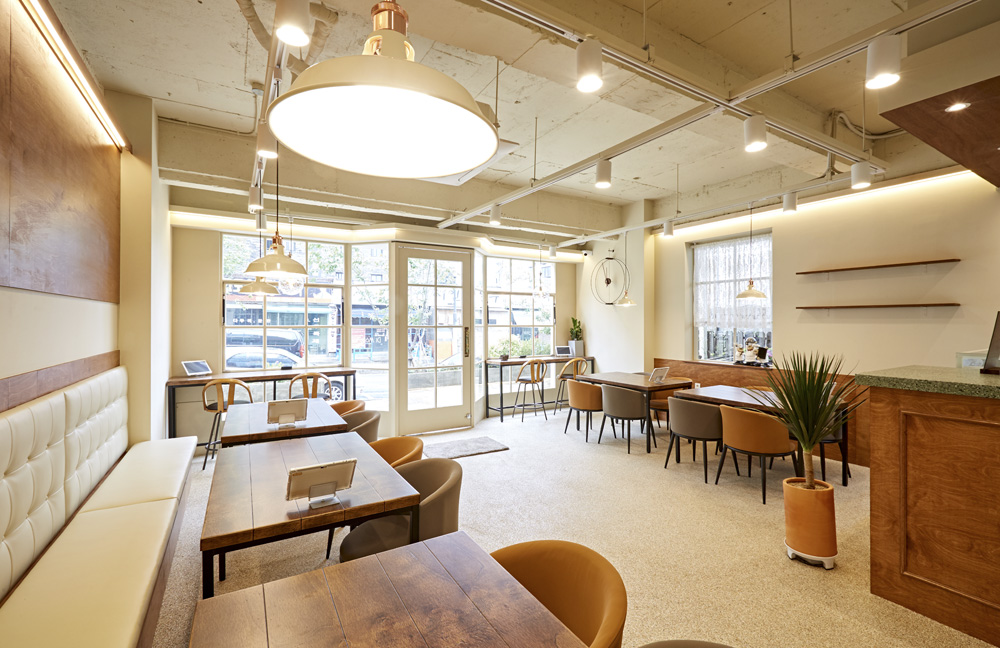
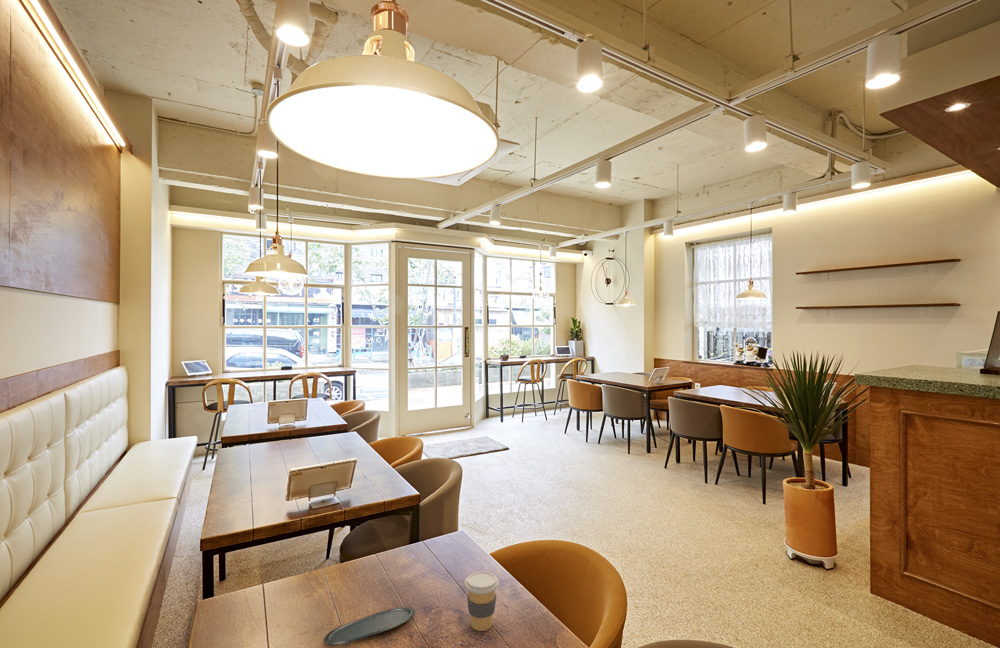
+ oval tray [323,606,416,646]
+ coffee cup [464,570,499,632]
